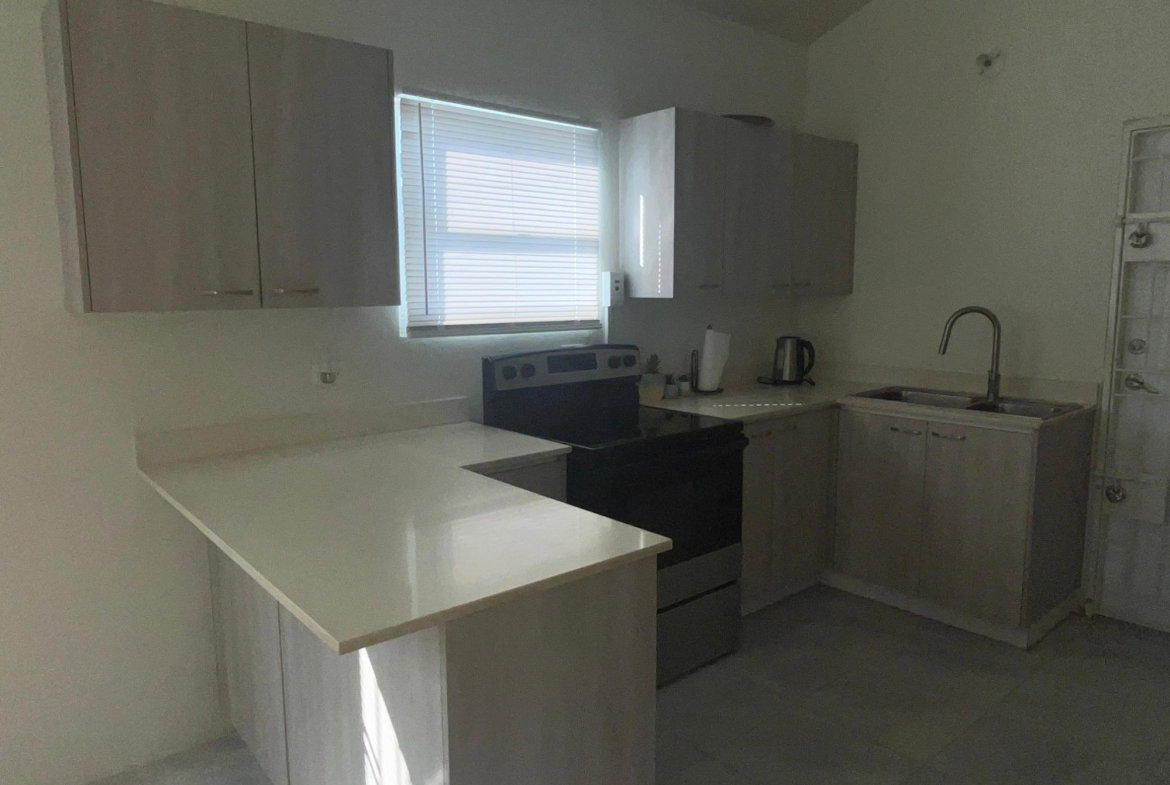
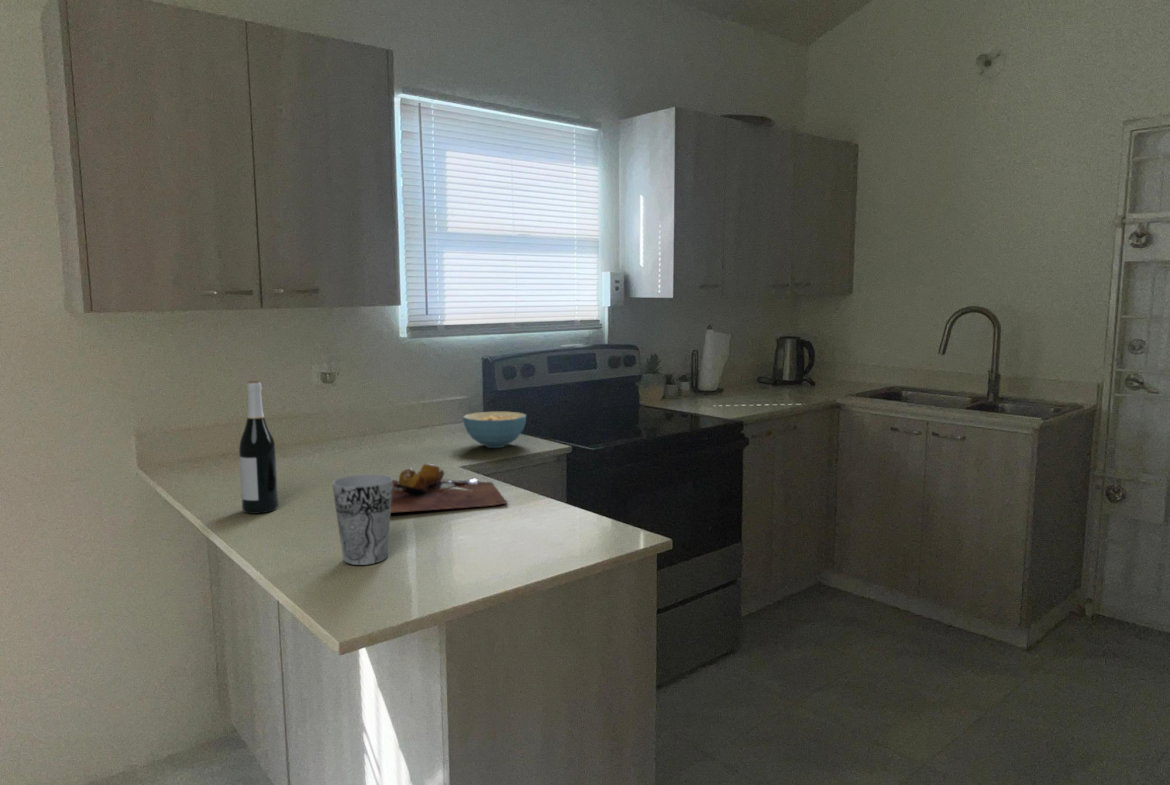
+ cereal bowl [462,411,528,449]
+ cup [331,473,394,566]
+ cutting board [390,463,509,514]
+ wine bottle [238,380,279,515]
